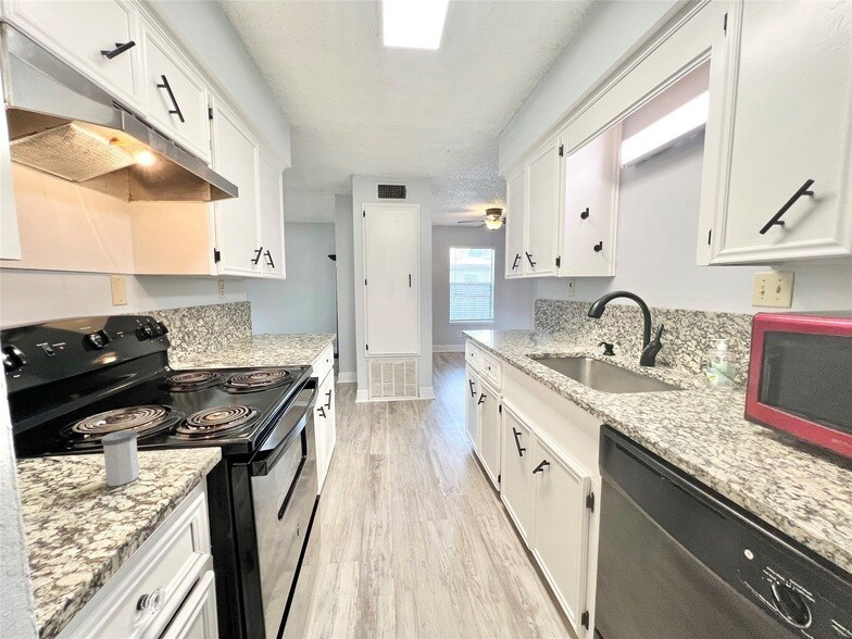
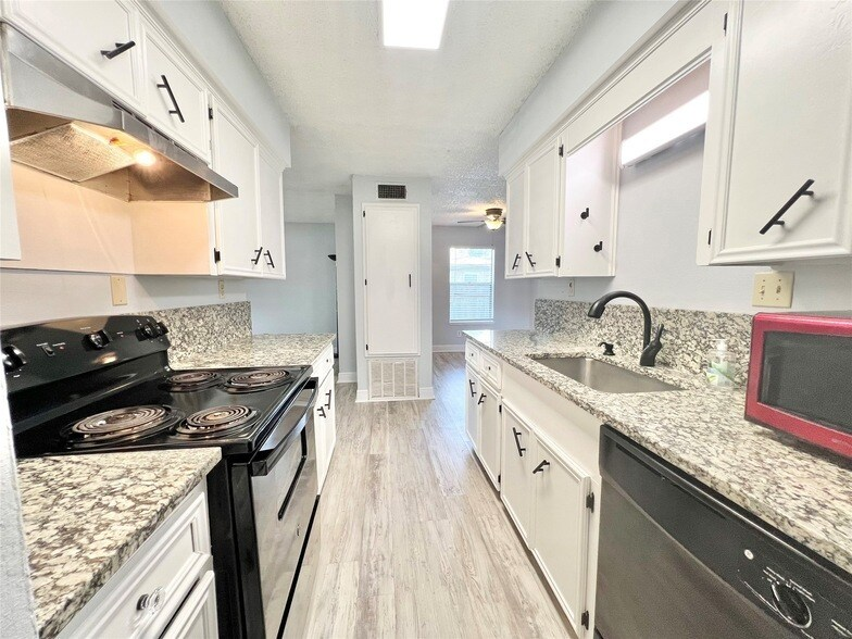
- salt shaker [100,428,140,487]
